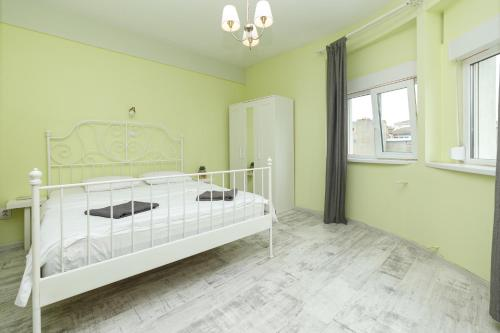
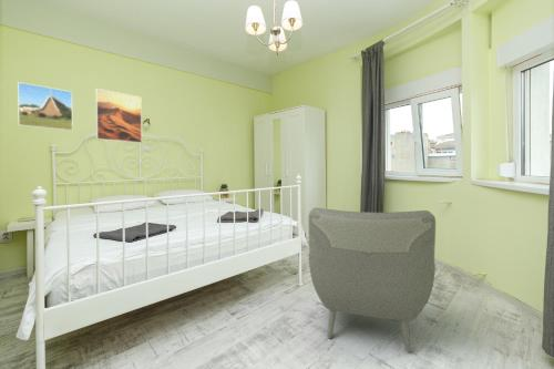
+ armchair [308,207,437,353]
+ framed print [17,81,74,132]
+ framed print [95,88,143,144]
